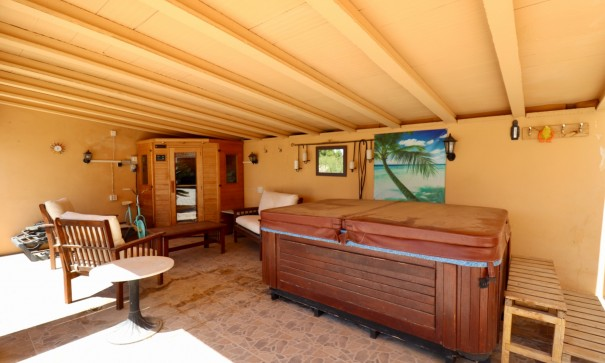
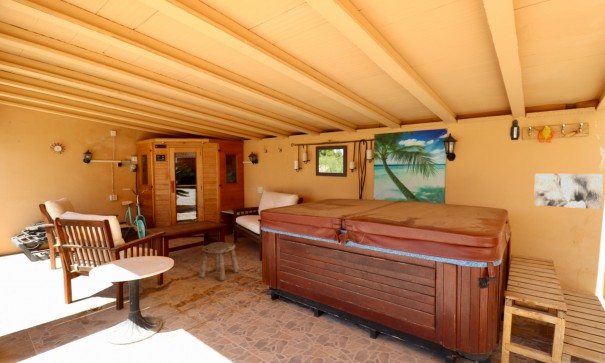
+ wall art [533,173,604,210]
+ stool [198,241,240,281]
